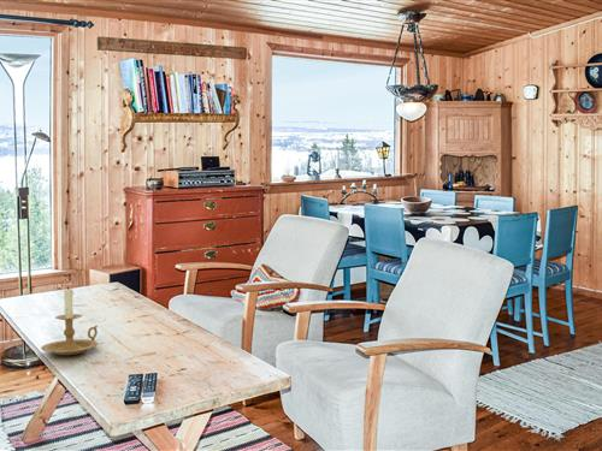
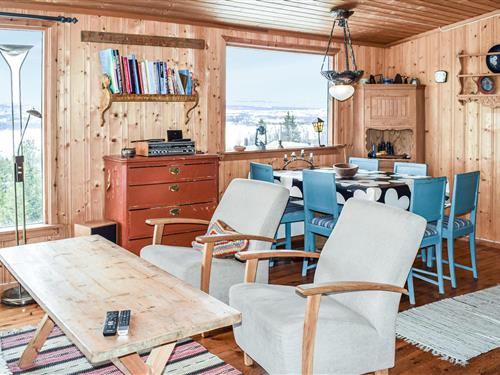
- candle holder [40,285,99,356]
